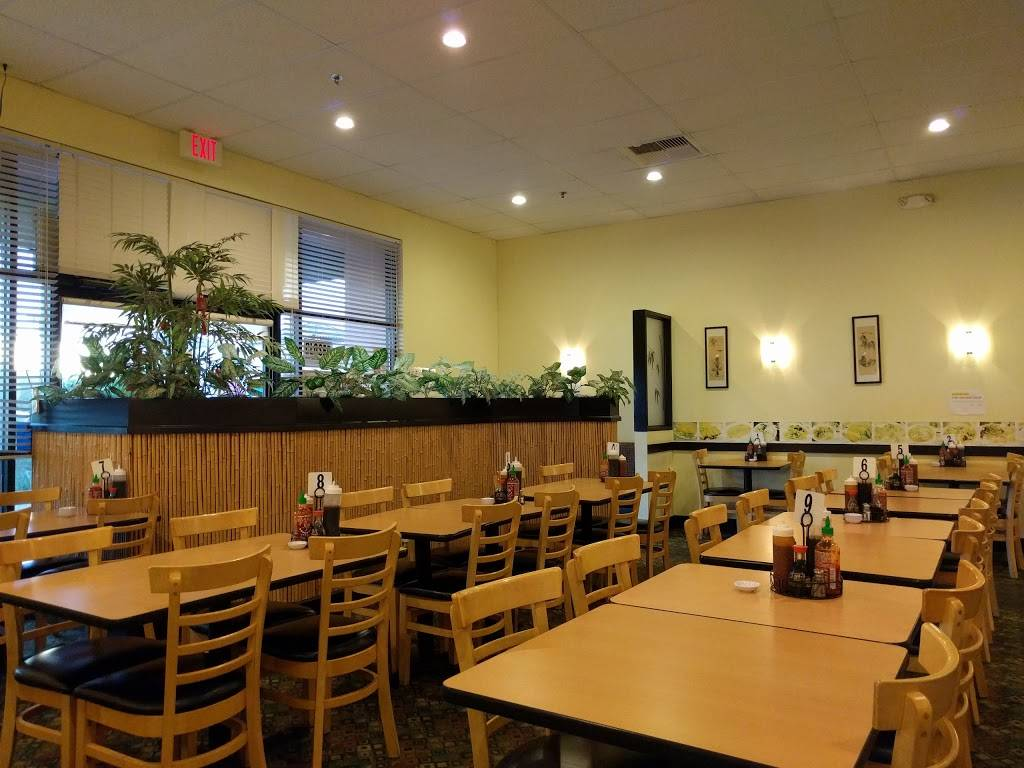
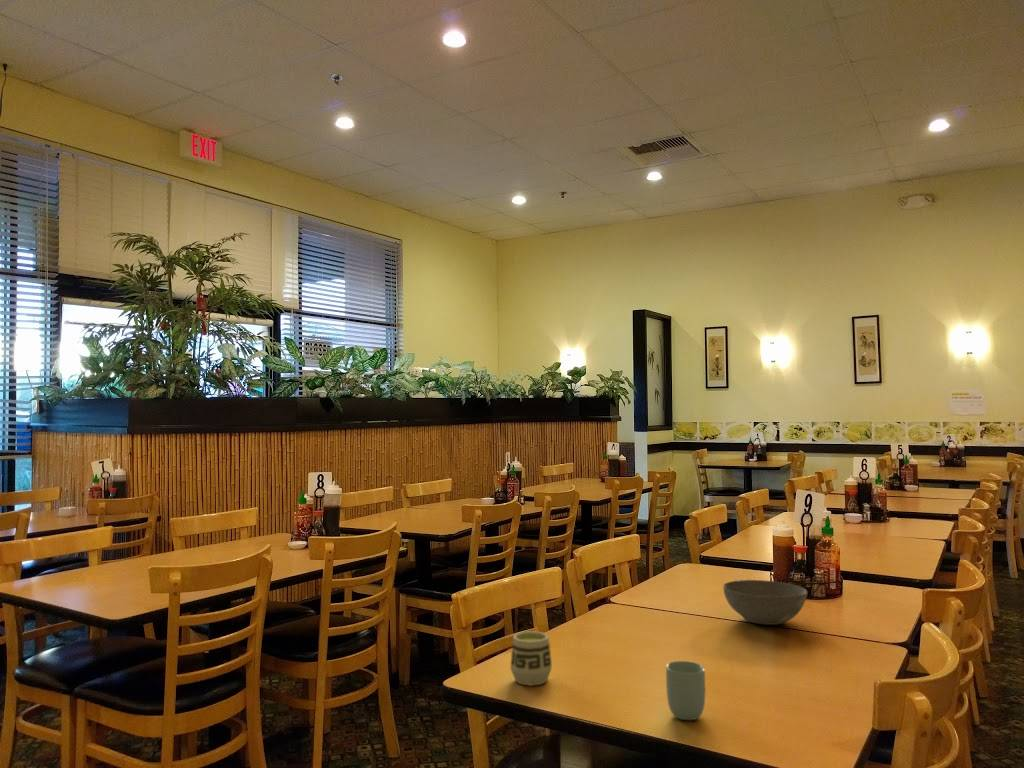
+ cup [509,630,553,687]
+ bowl [722,579,809,626]
+ cup [665,660,706,721]
